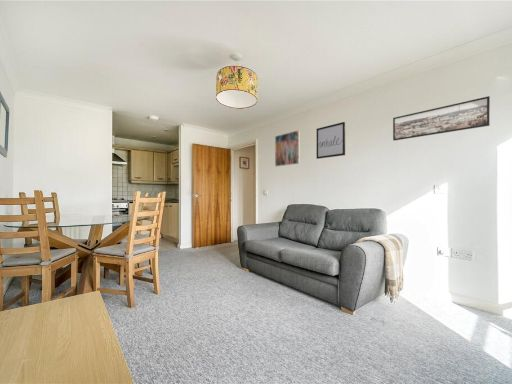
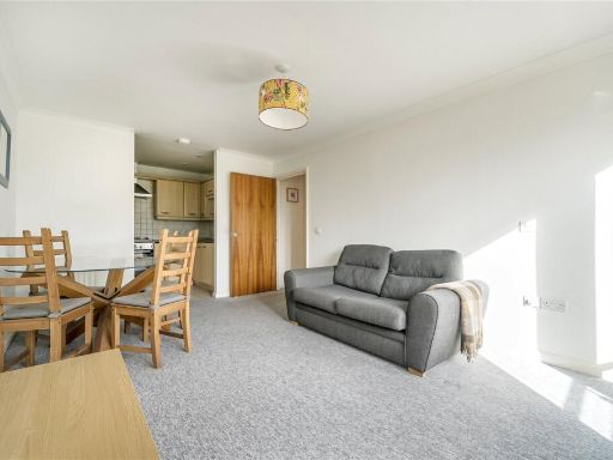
- wall art [316,121,346,160]
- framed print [392,95,491,142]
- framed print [274,129,301,168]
